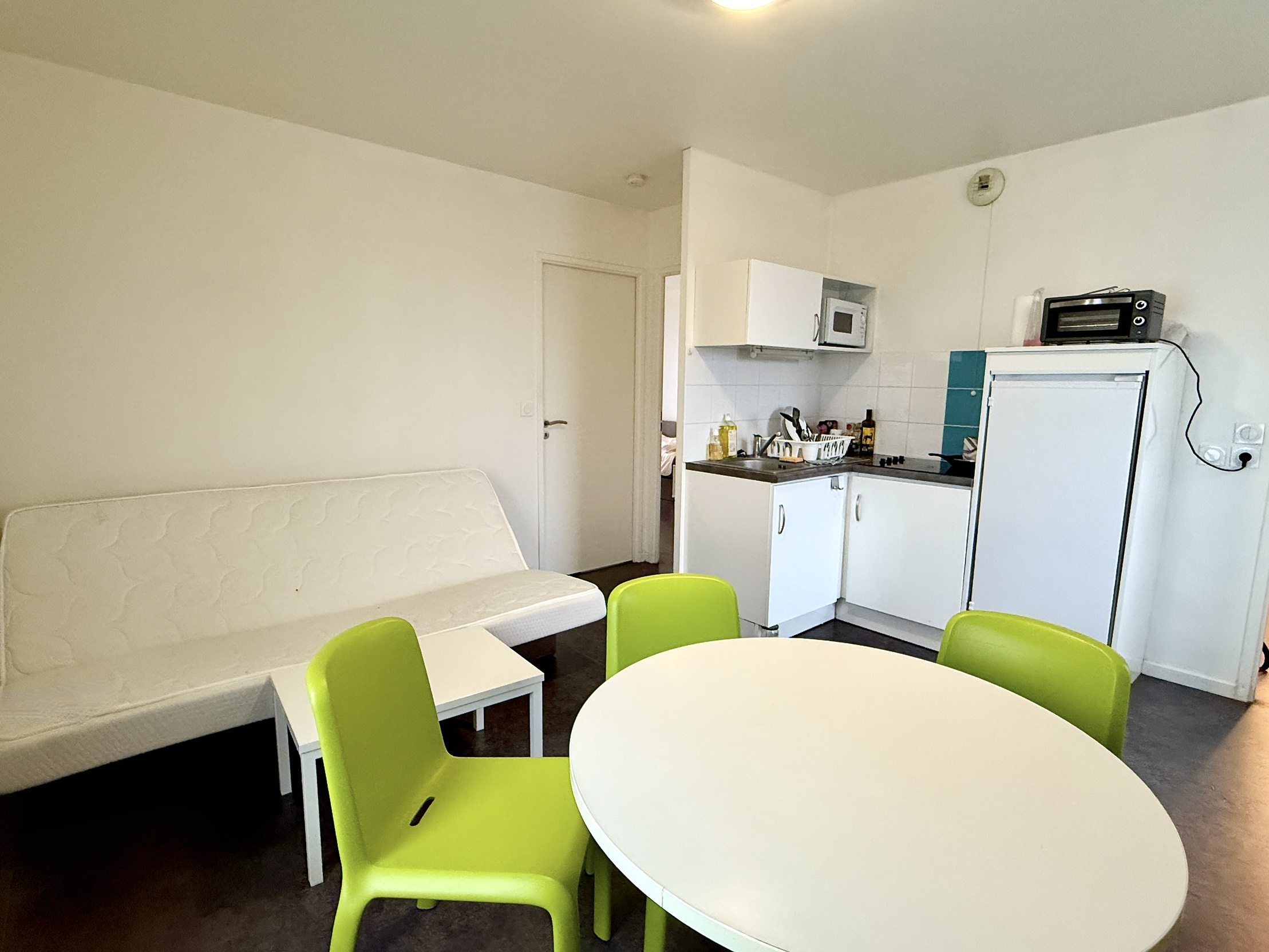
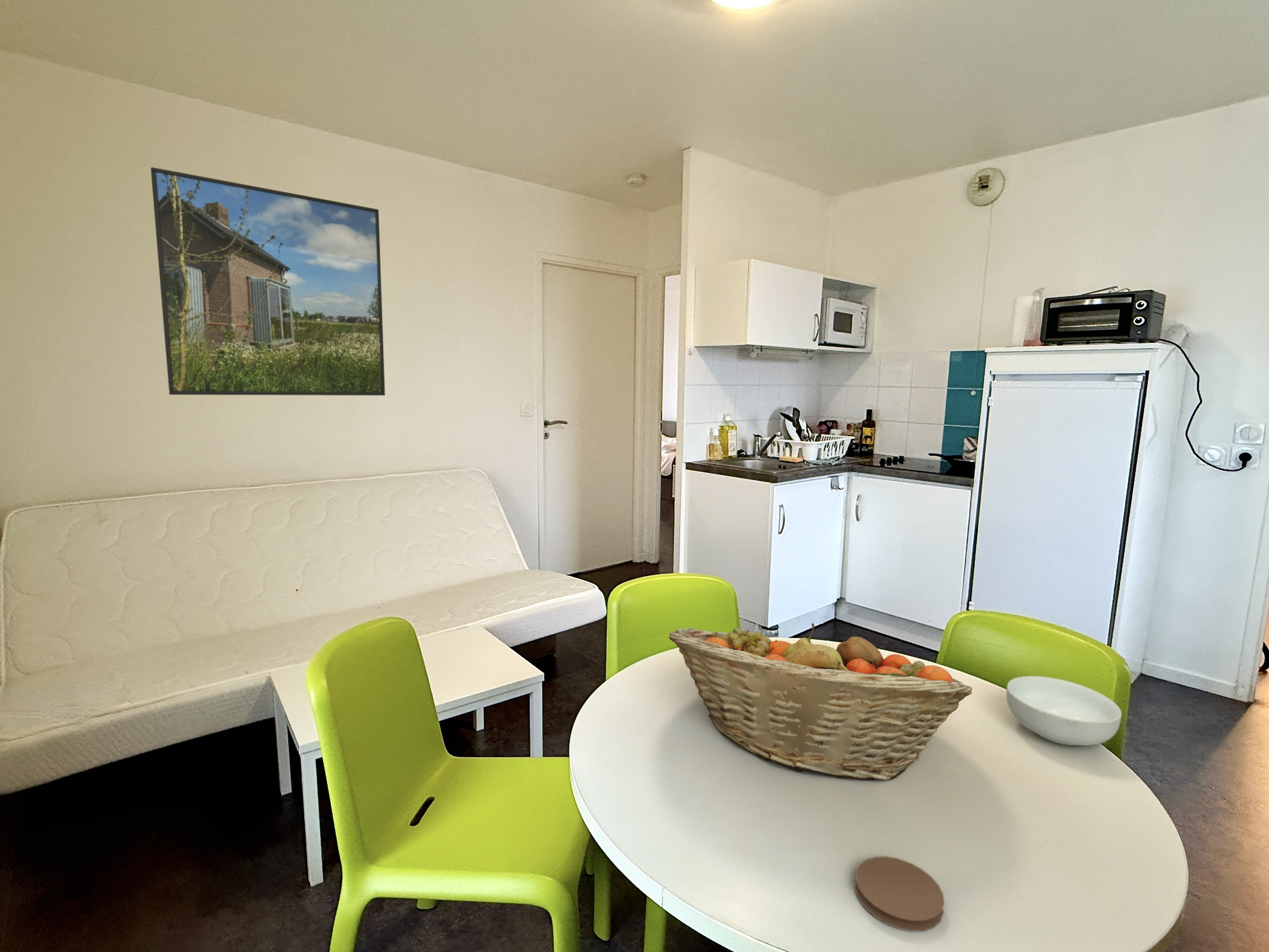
+ cereal bowl [1006,676,1122,746]
+ coaster [854,856,945,932]
+ fruit basket [669,623,972,781]
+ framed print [150,167,386,396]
